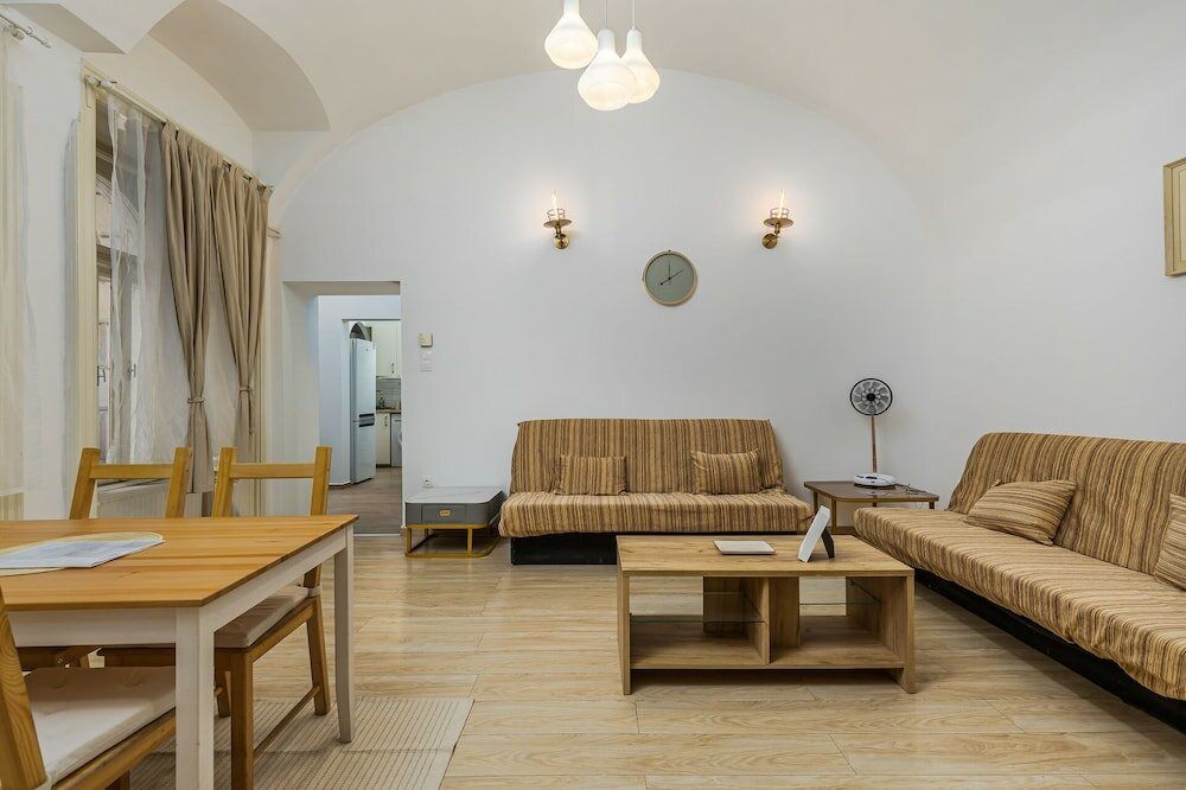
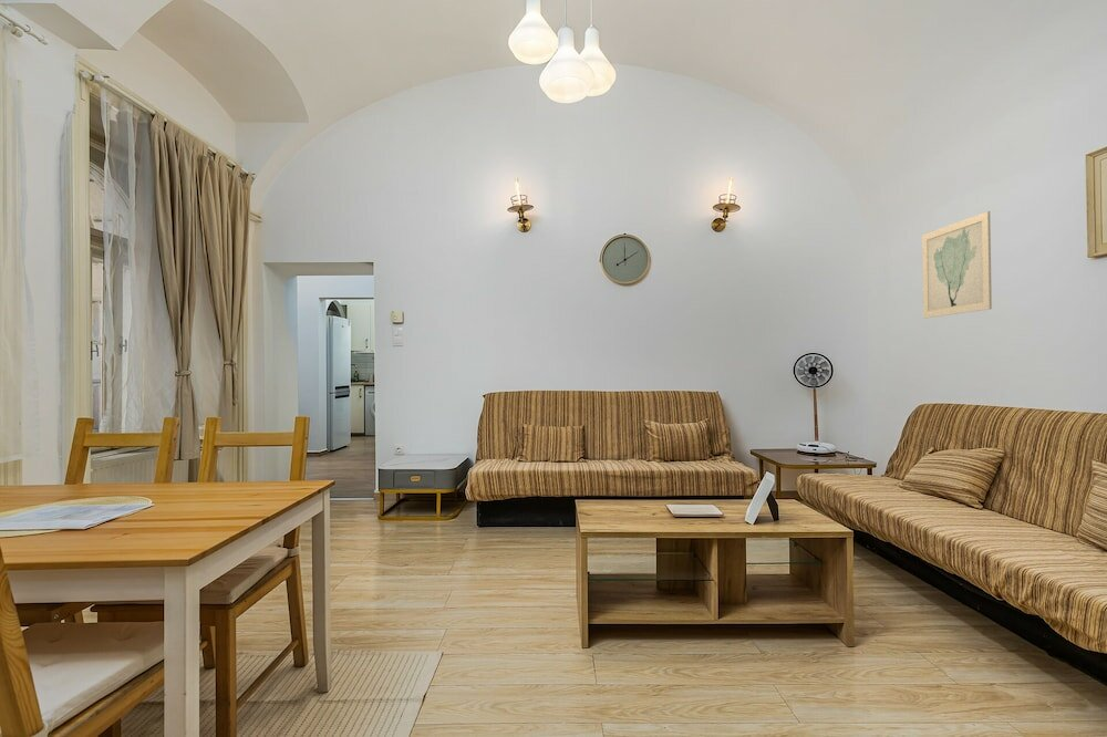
+ wall art [921,210,993,320]
